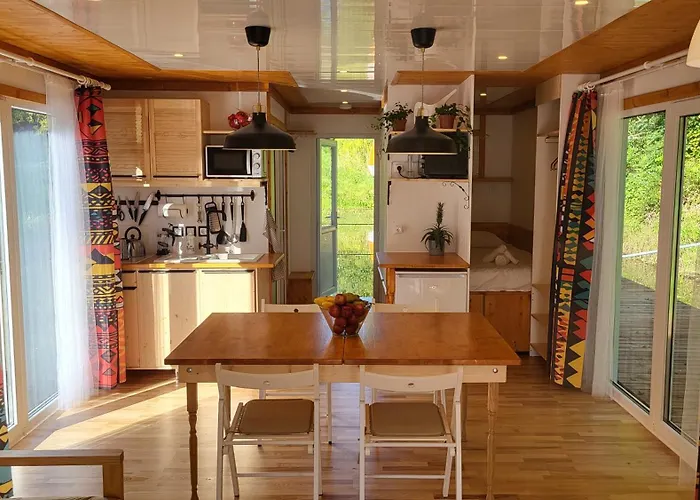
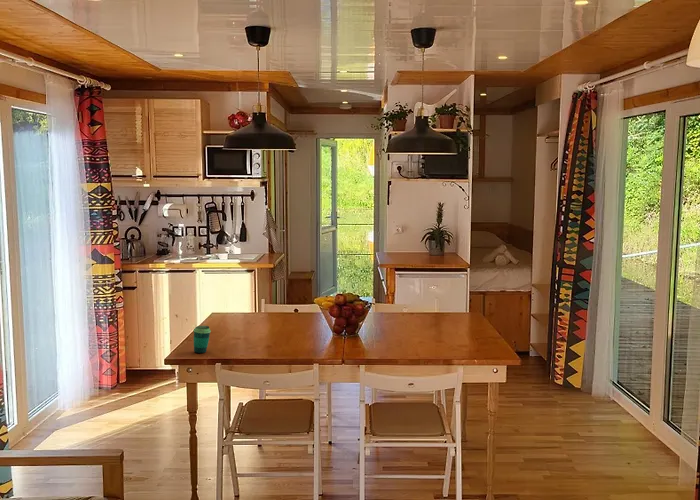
+ cup [192,325,212,354]
